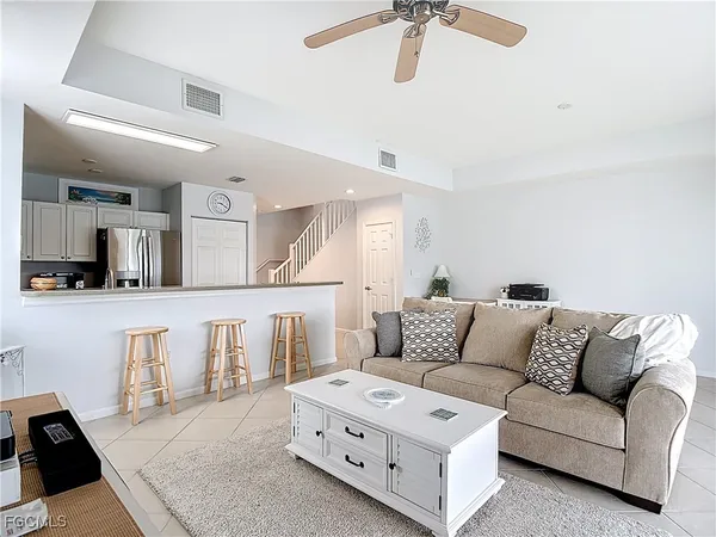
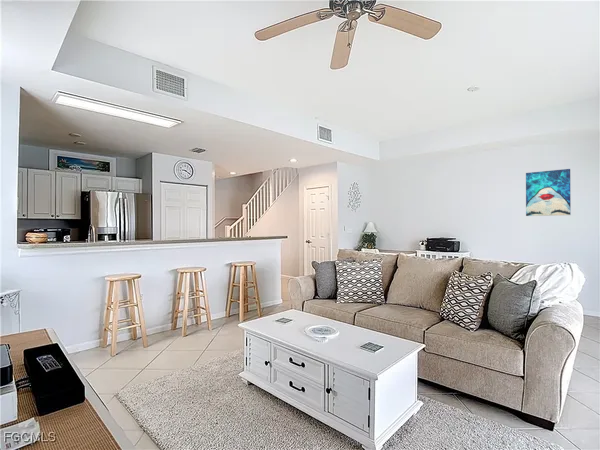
+ wall art [525,168,572,217]
